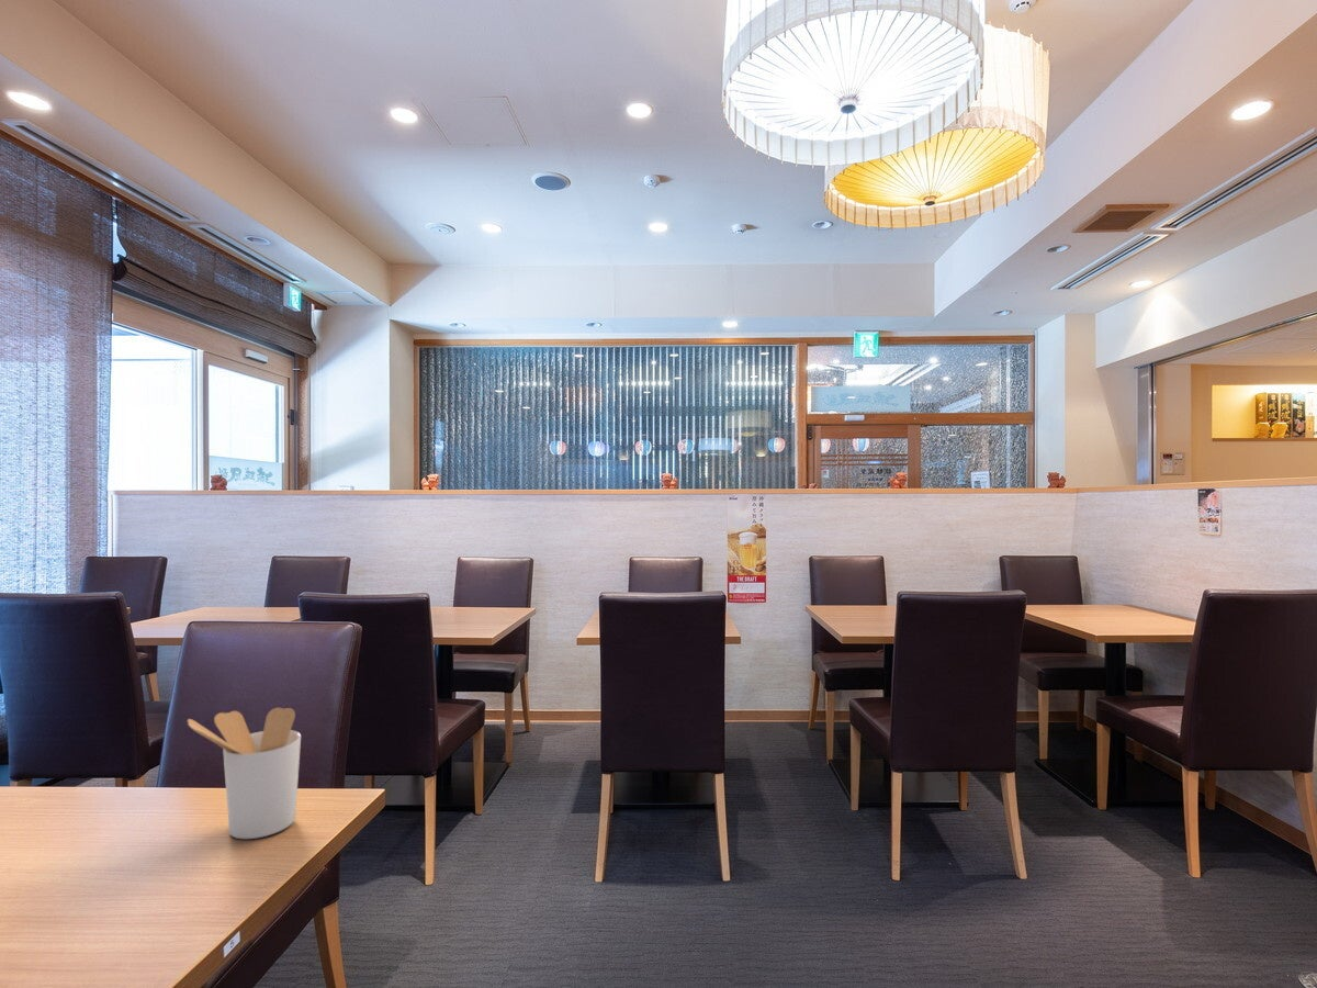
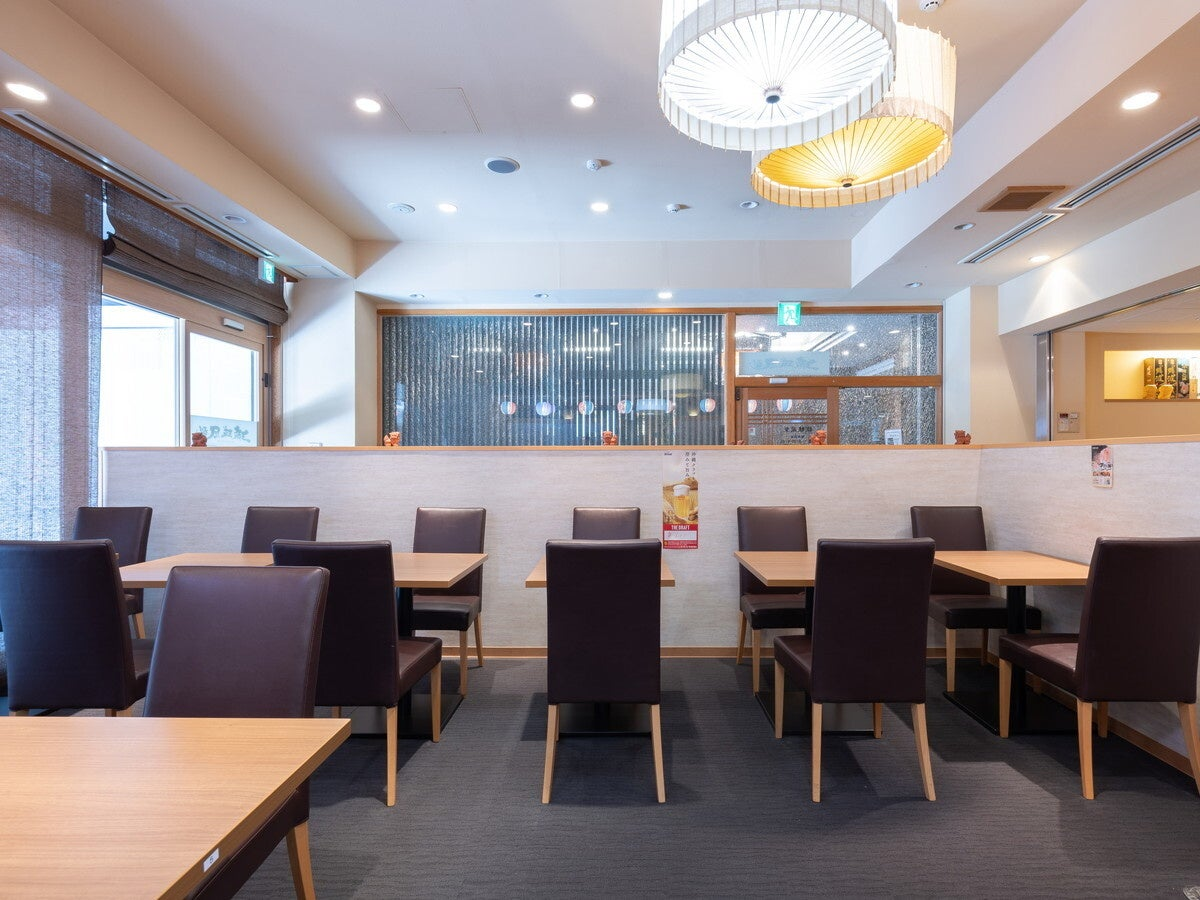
- utensil holder [187,707,302,840]
